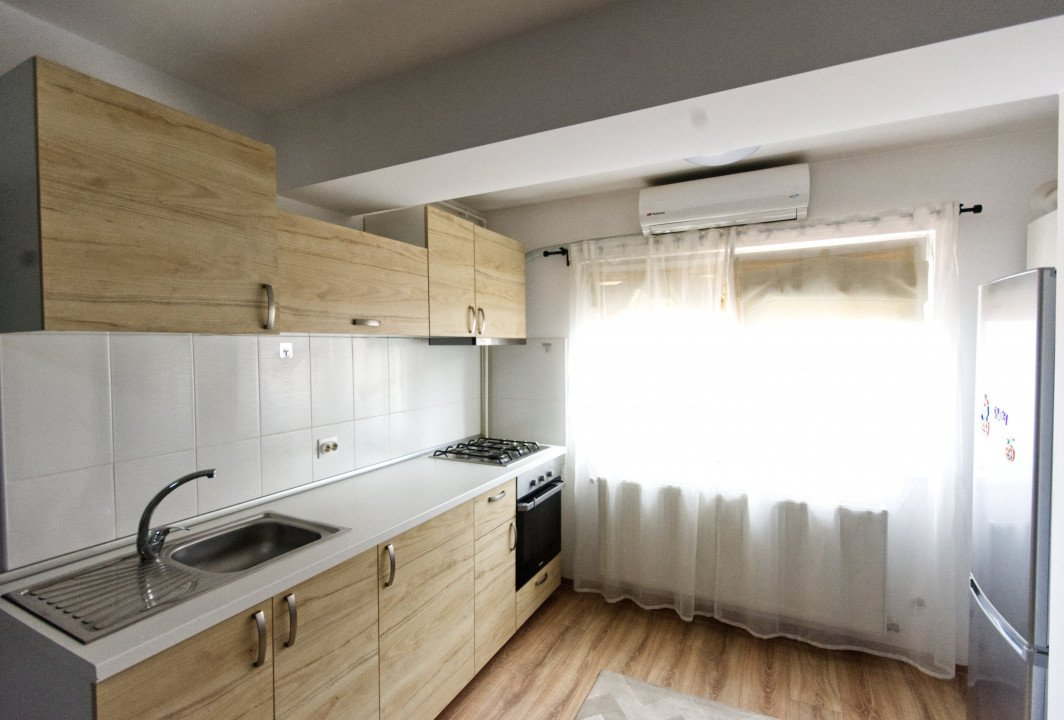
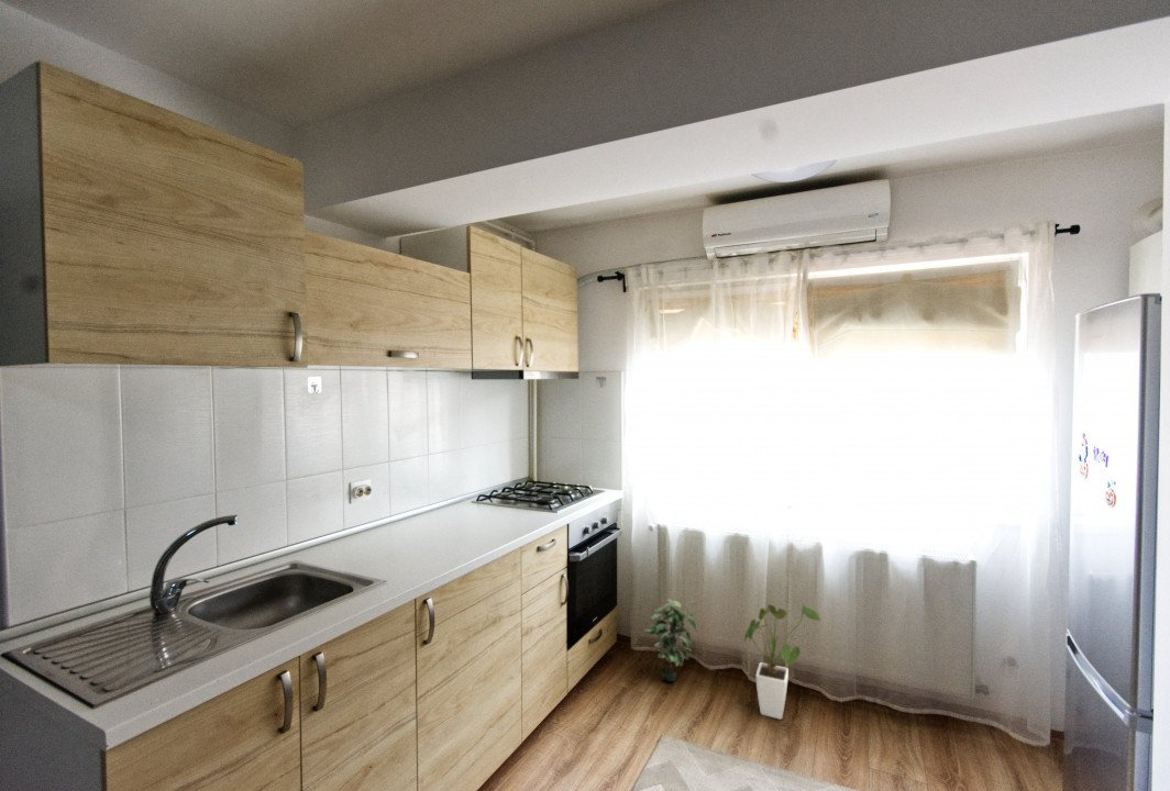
+ house plant [742,603,821,721]
+ potted plant [643,598,699,682]
